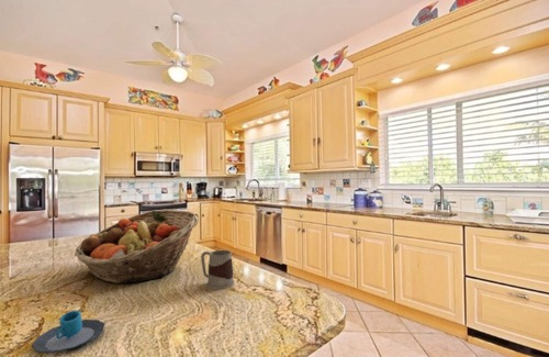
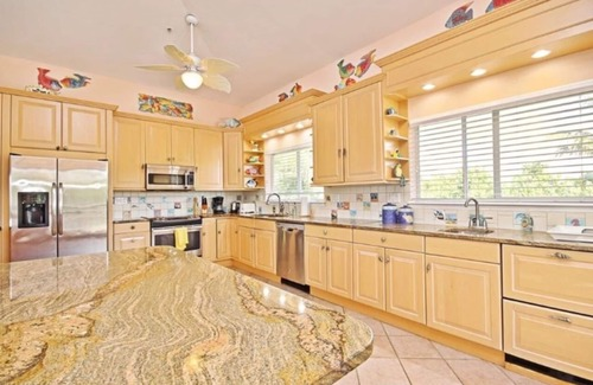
- mug [200,249,236,291]
- mug [31,310,105,354]
- fruit basket [74,209,201,285]
